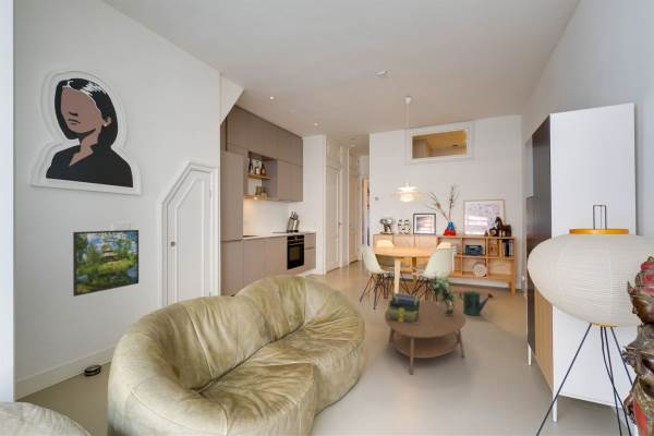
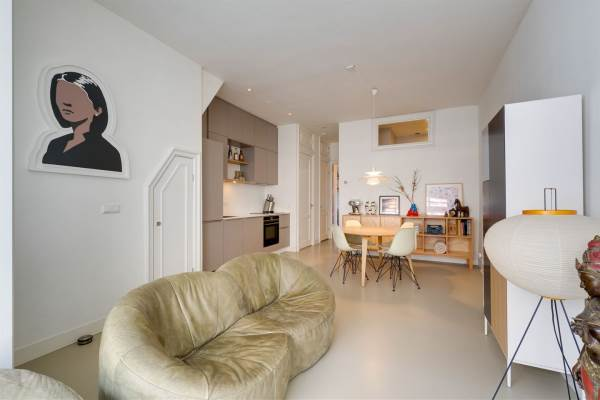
- stack of books [386,291,421,324]
- potted plant [428,270,459,315]
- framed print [72,229,140,298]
- coffee table [384,300,467,375]
- watering can [459,290,494,317]
